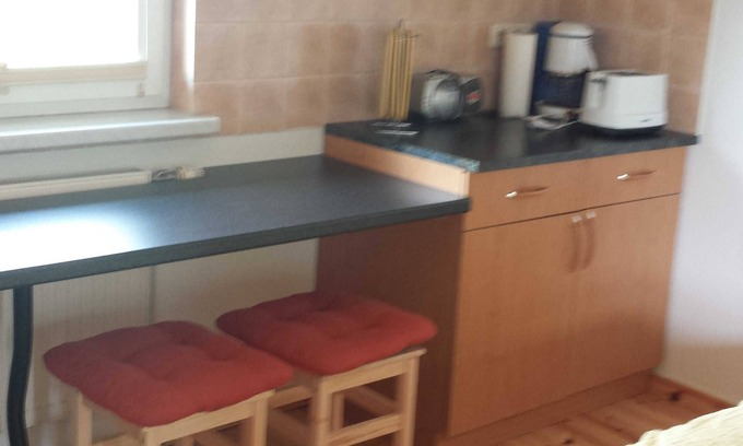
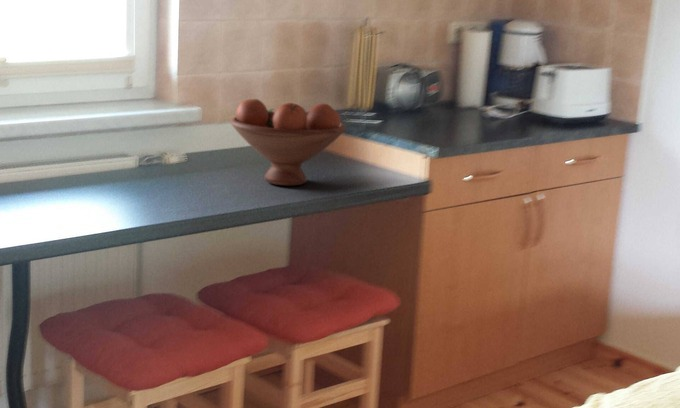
+ fruit bowl [230,98,347,186]
